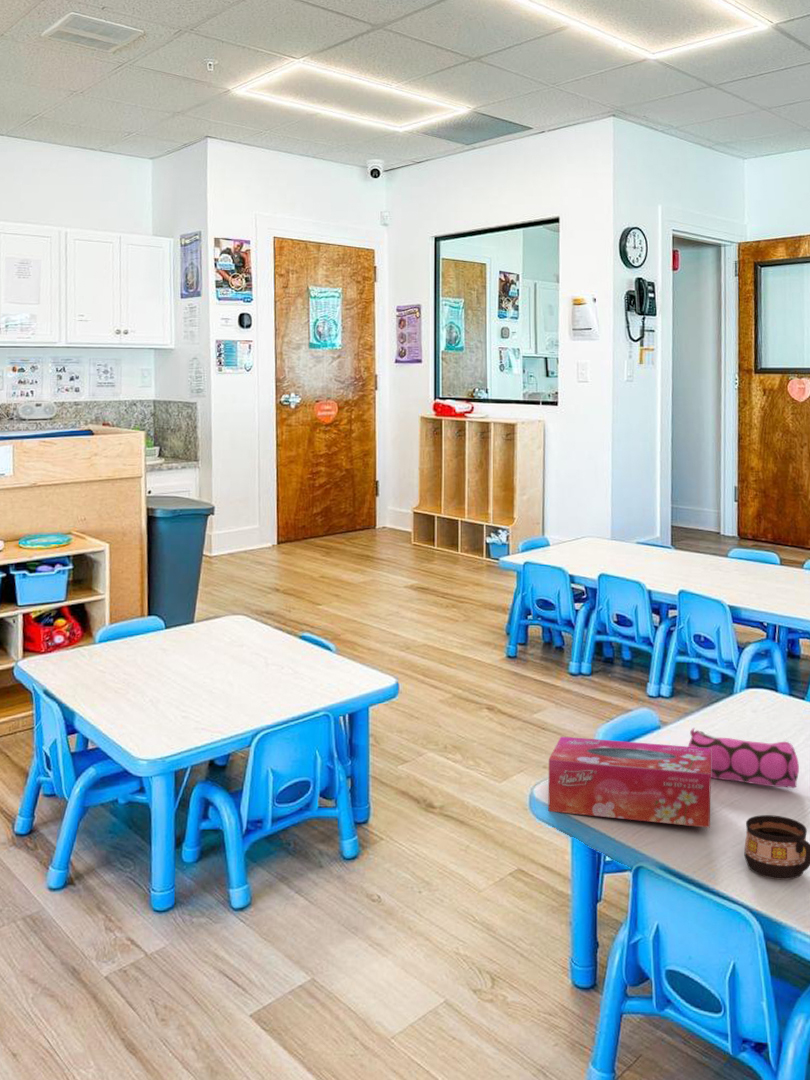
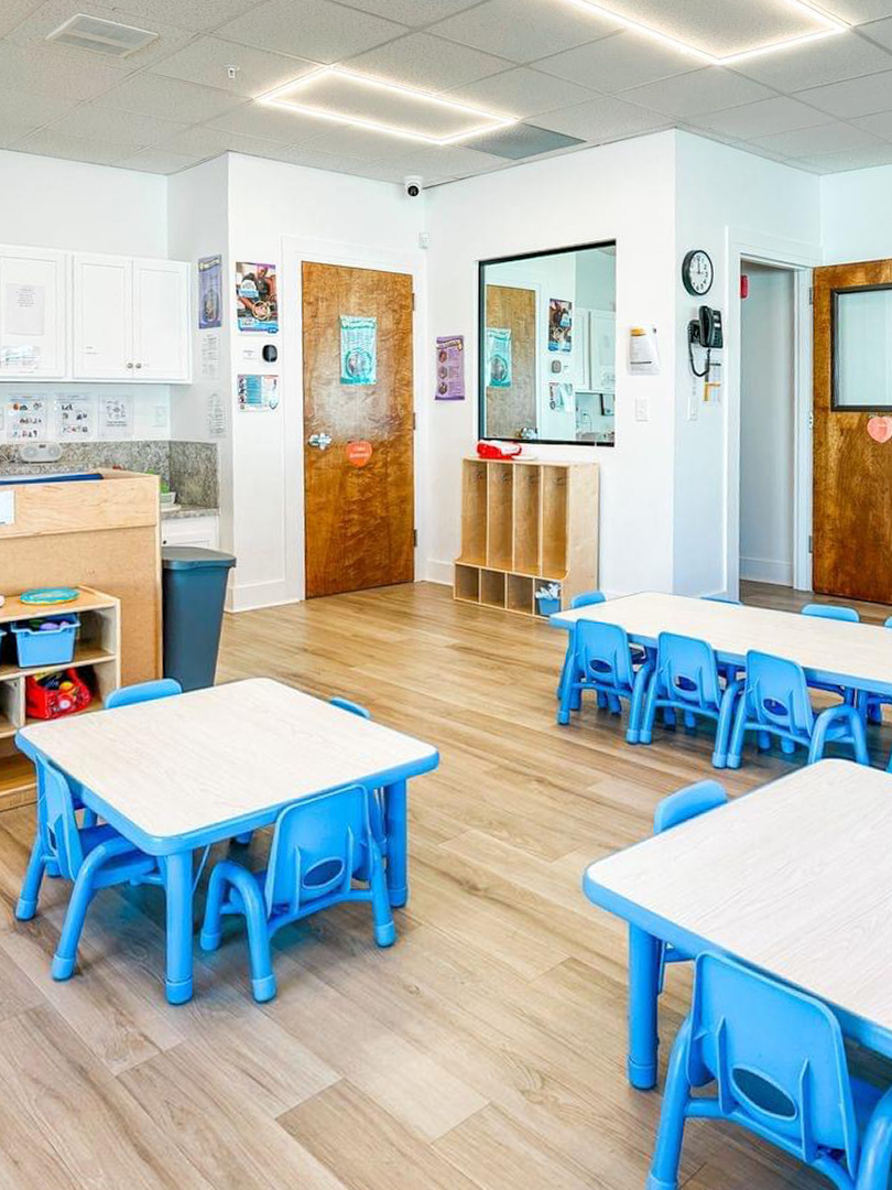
- pencil case [687,727,800,789]
- cup [744,814,810,881]
- tissue box [548,736,712,829]
